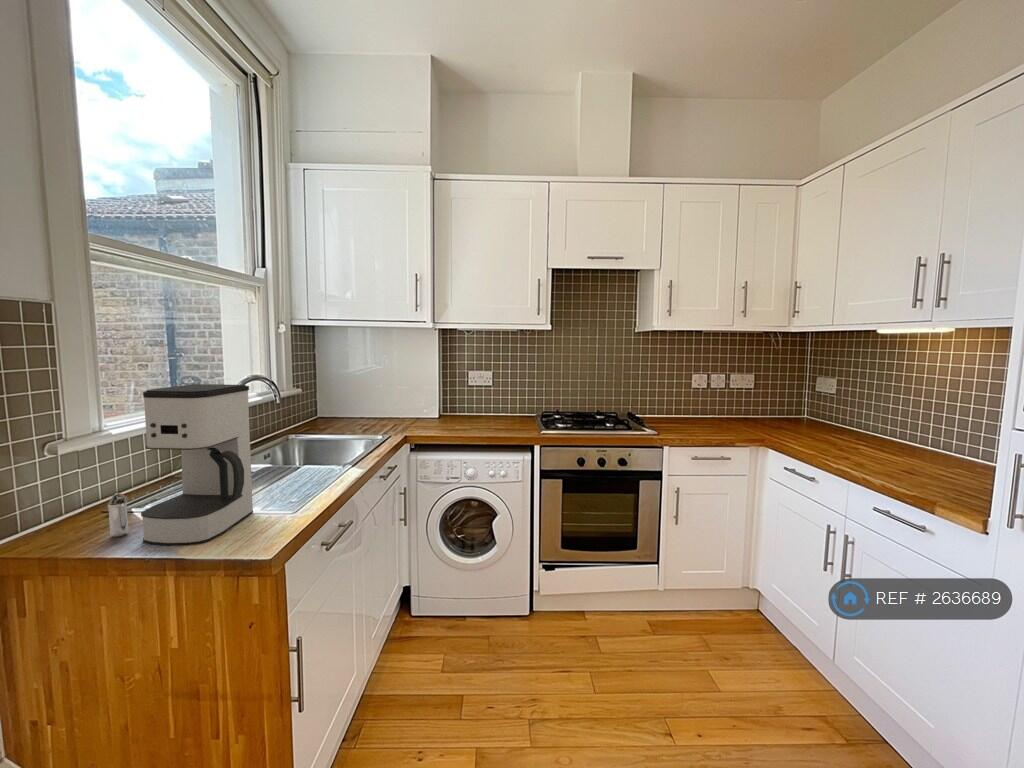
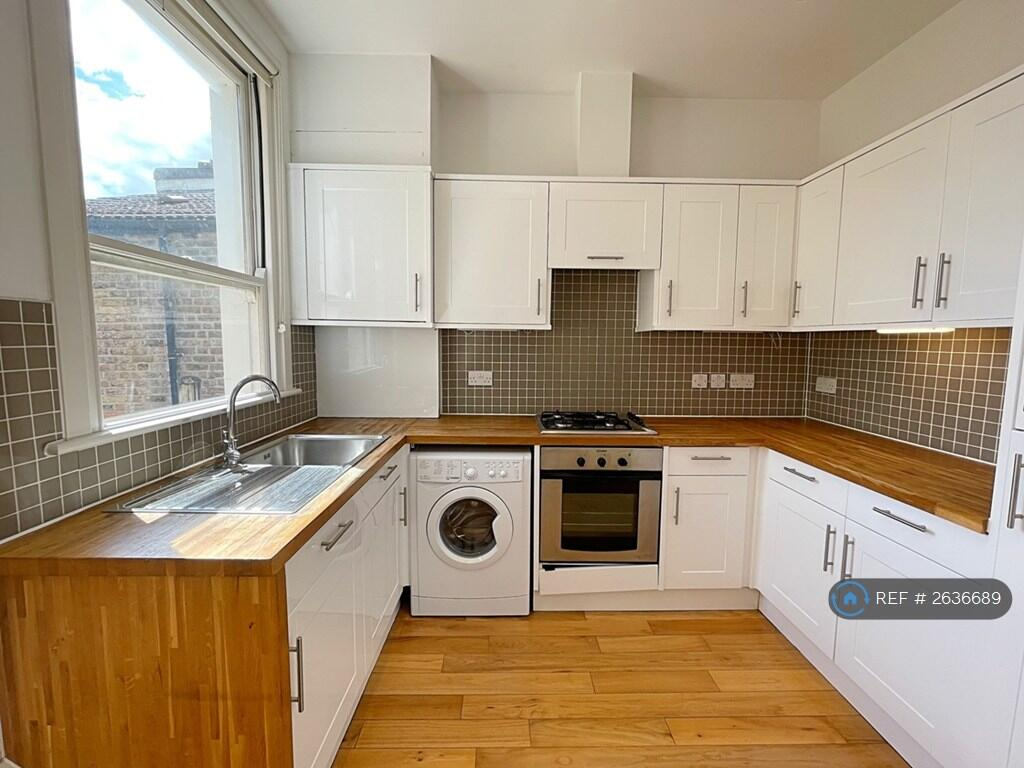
- coffee maker [140,383,254,546]
- shaker [107,492,129,538]
